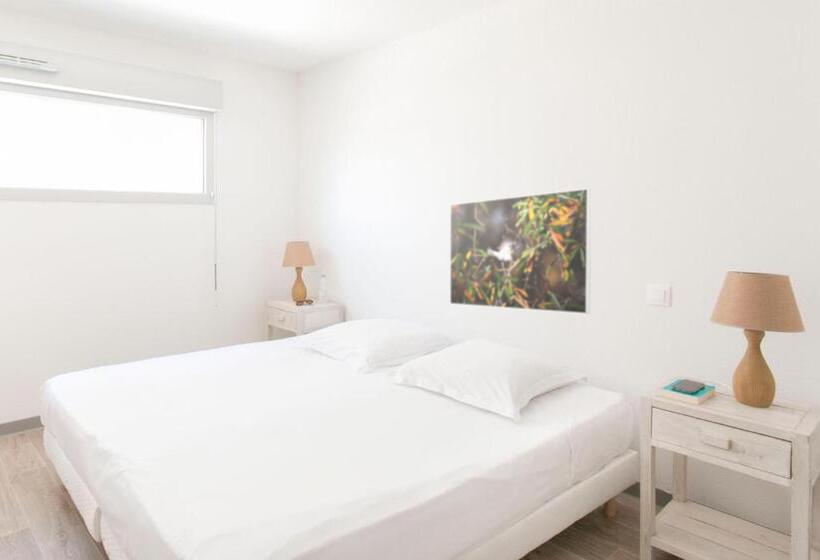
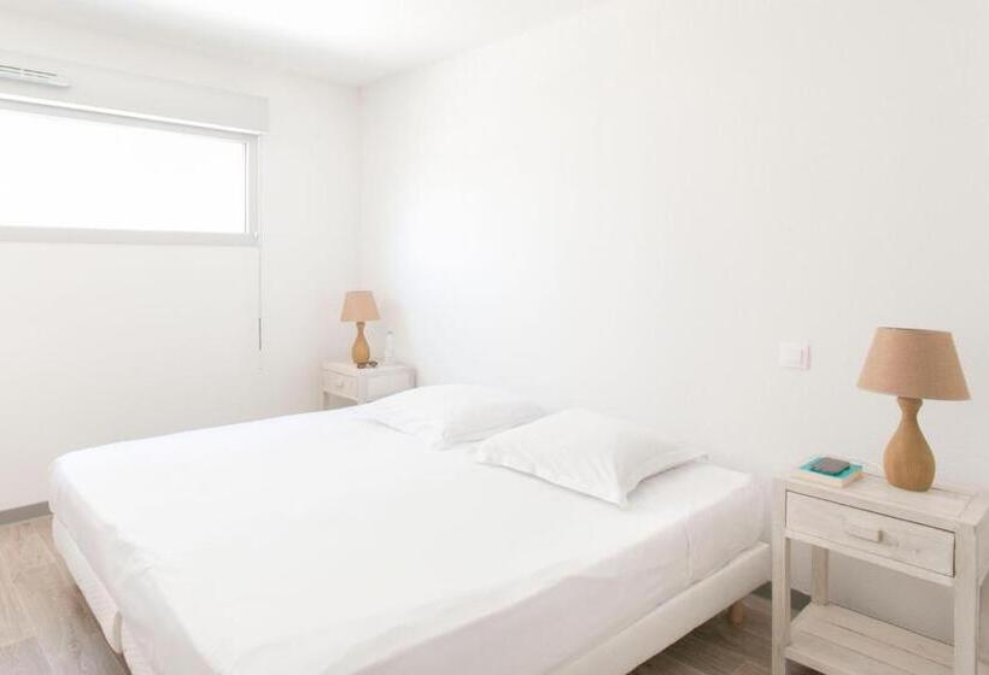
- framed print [449,187,592,315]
